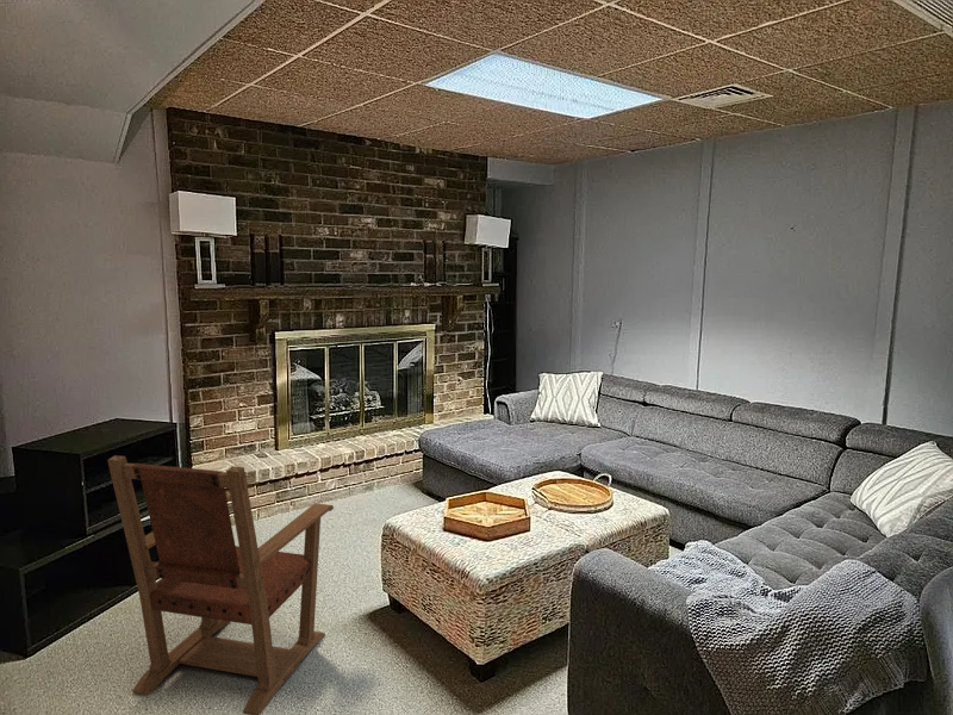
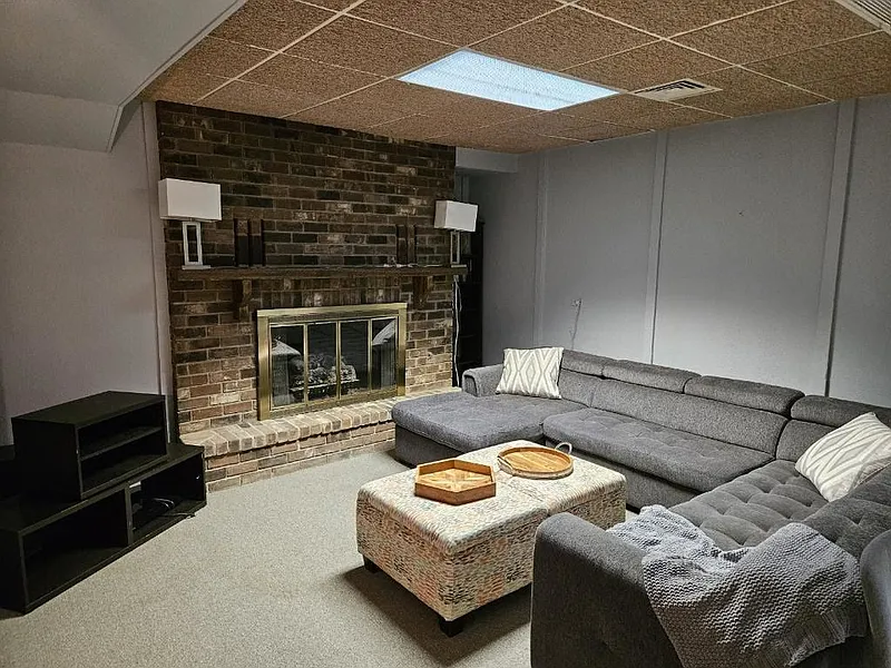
- armchair [106,454,335,715]
